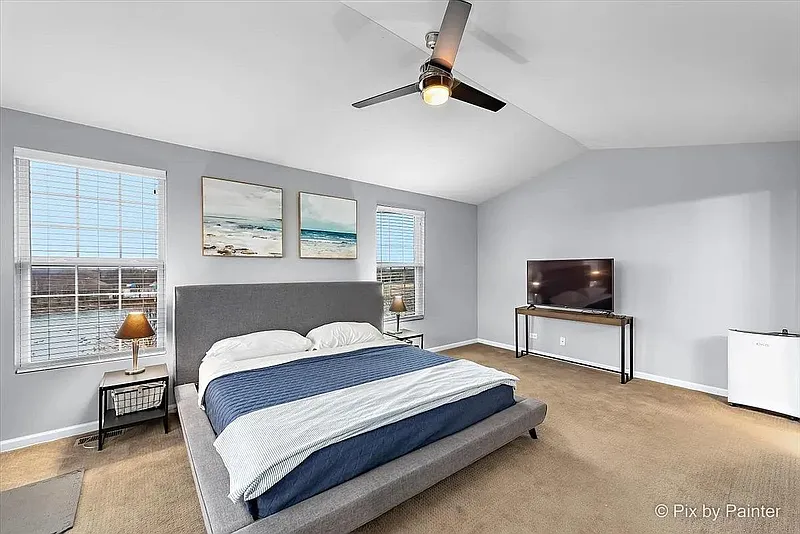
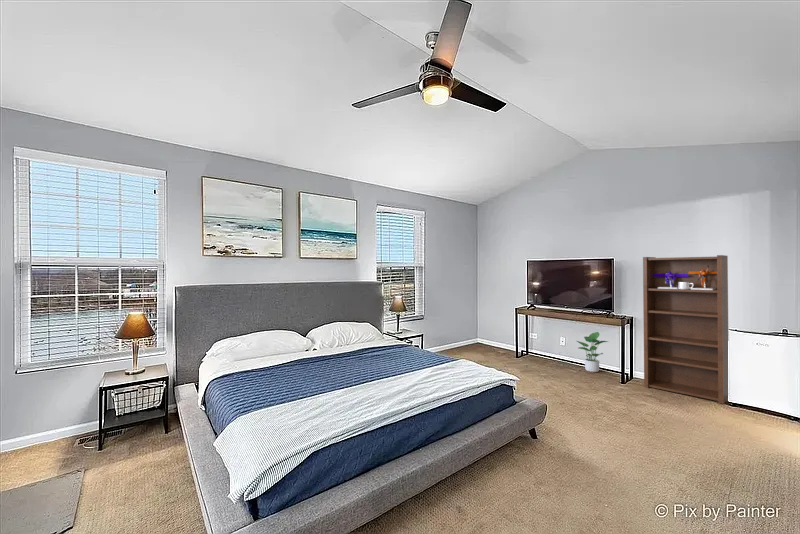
+ bookshelf [642,254,729,405]
+ potted plant [576,331,609,373]
